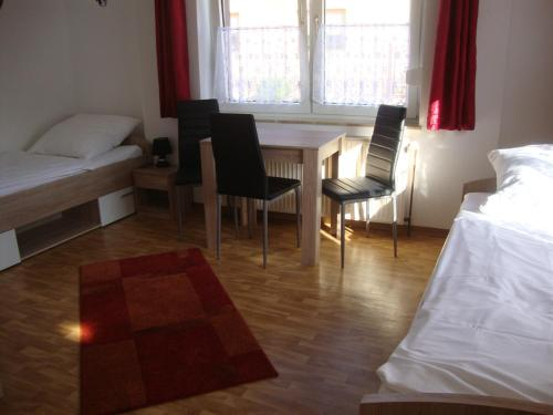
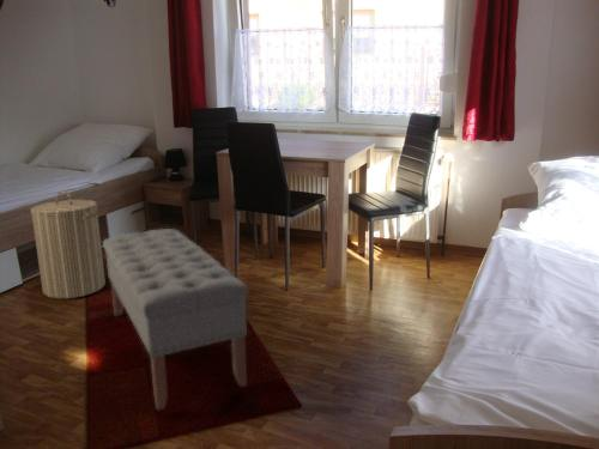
+ laundry hamper [30,190,107,299]
+ bench [102,227,249,412]
